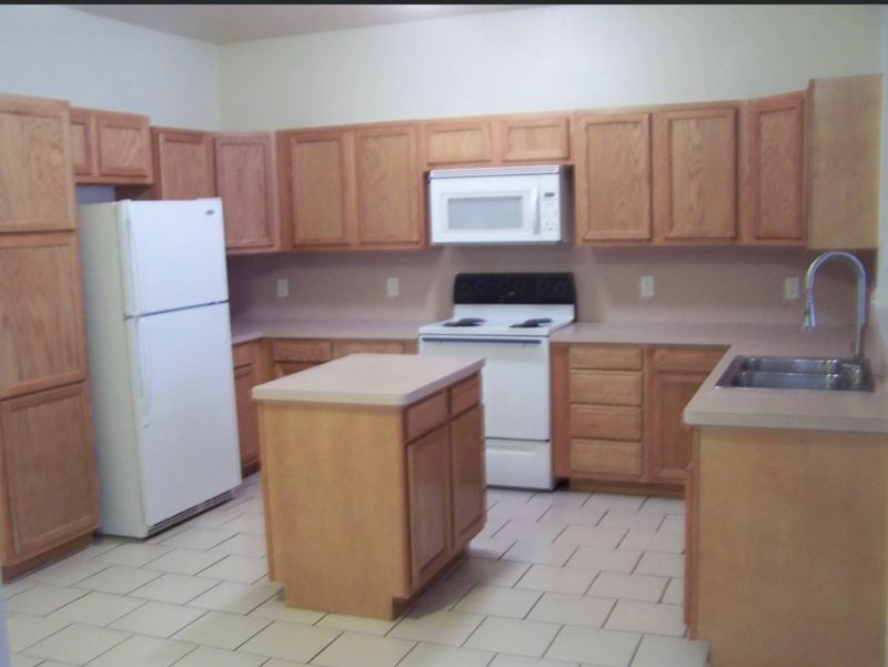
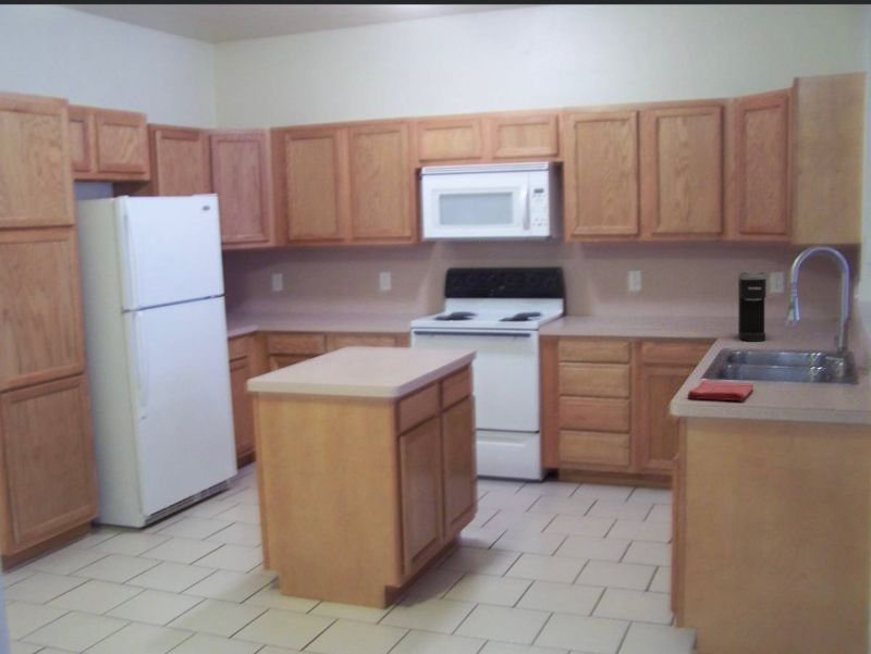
+ dish towel [686,379,755,402]
+ coffee maker [737,271,769,343]
